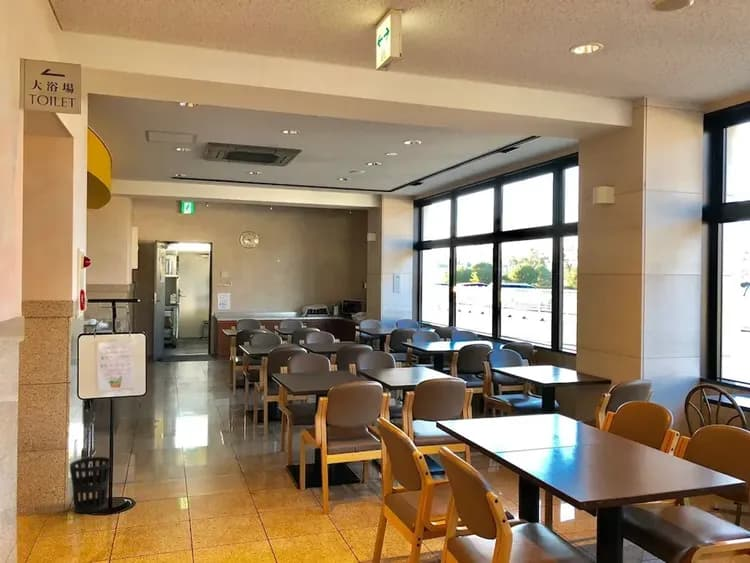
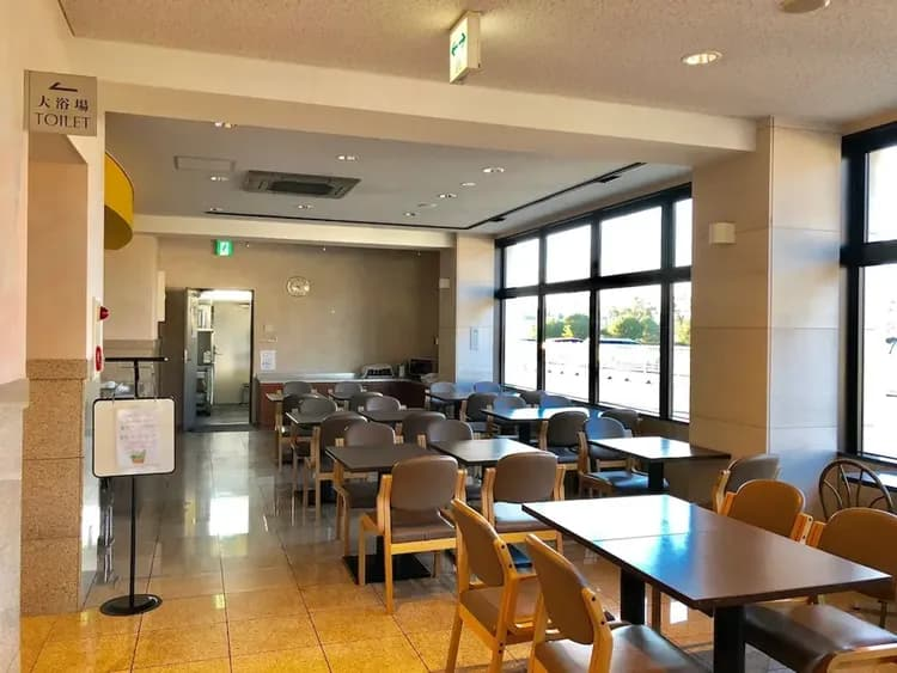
- wastebasket [69,456,111,514]
